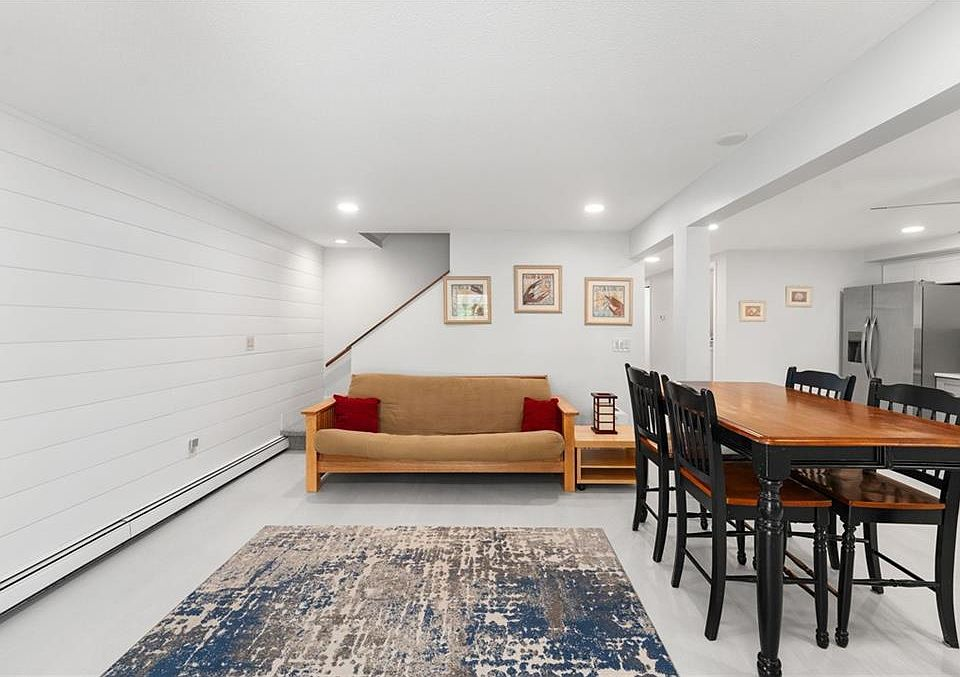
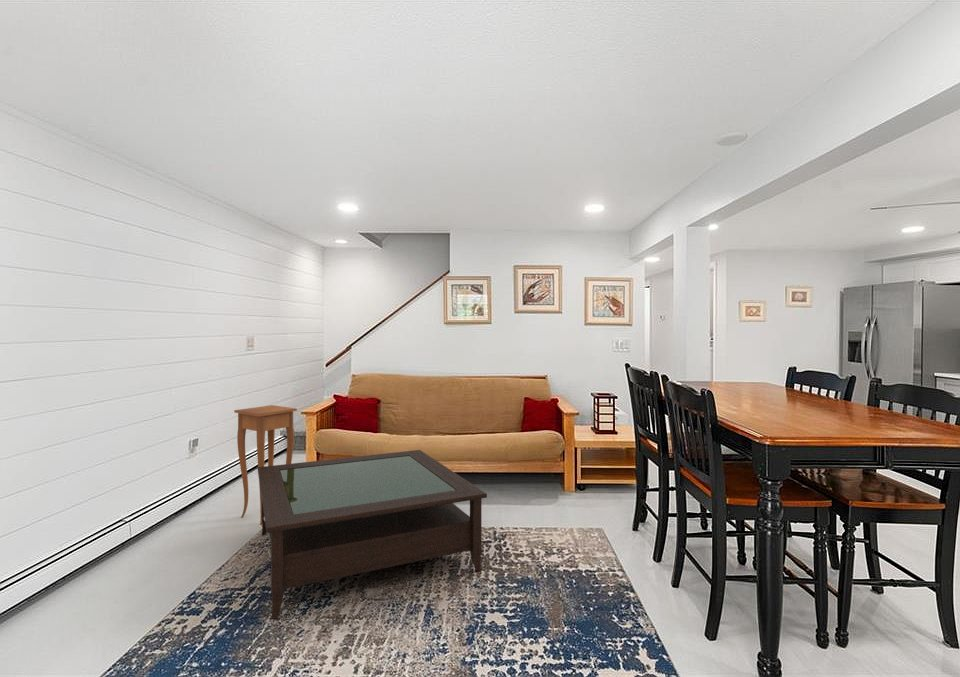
+ coffee table [257,449,488,620]
+ side table [233,404,298,525]
